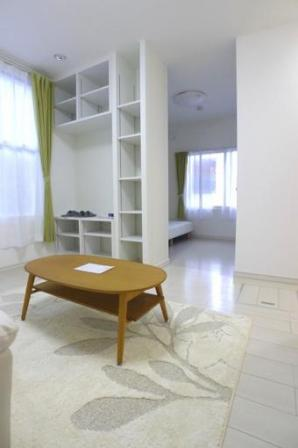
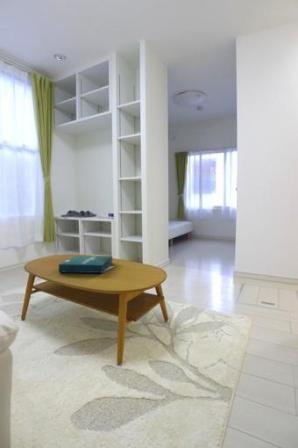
+ pizza box [58,255,113,274]
